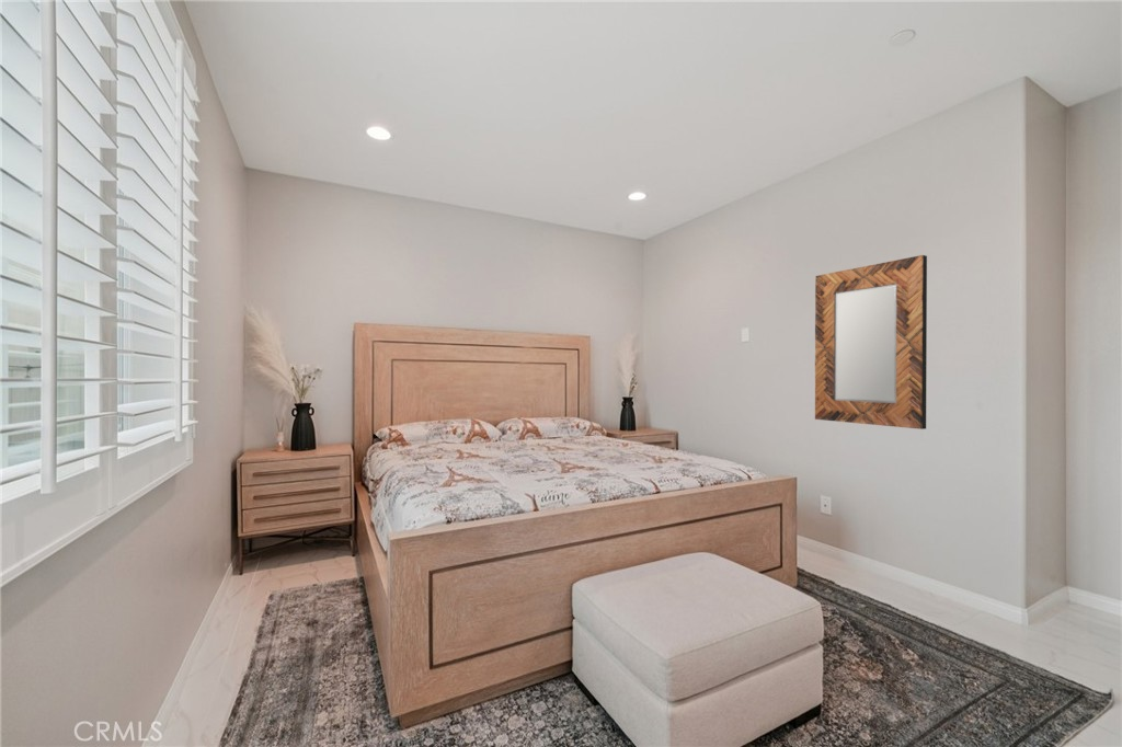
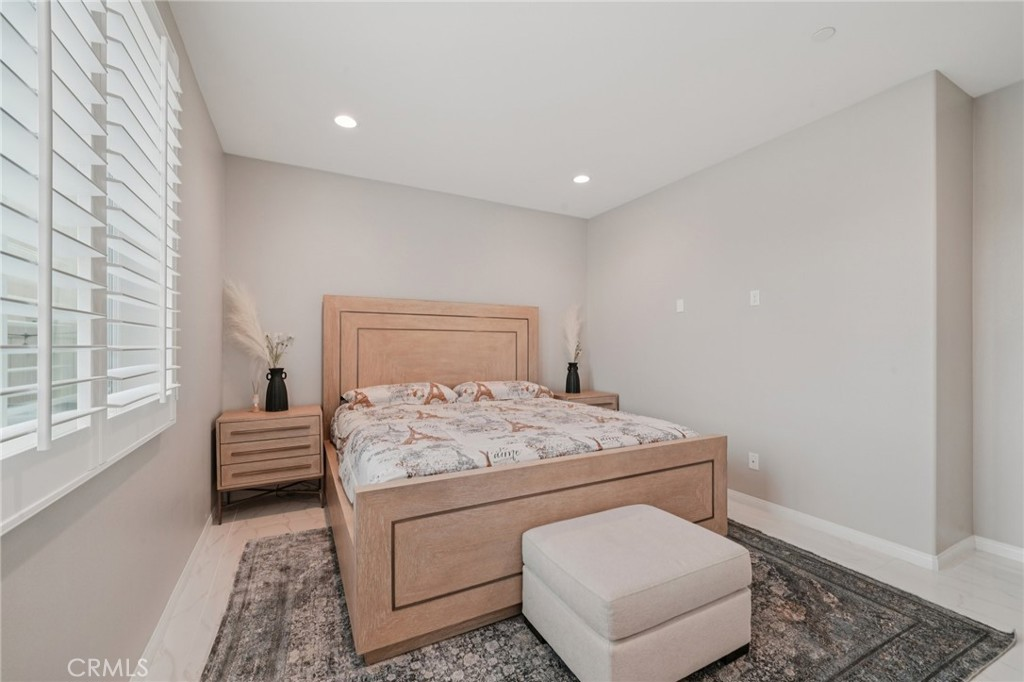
- home mirror [814,254,928,430]
